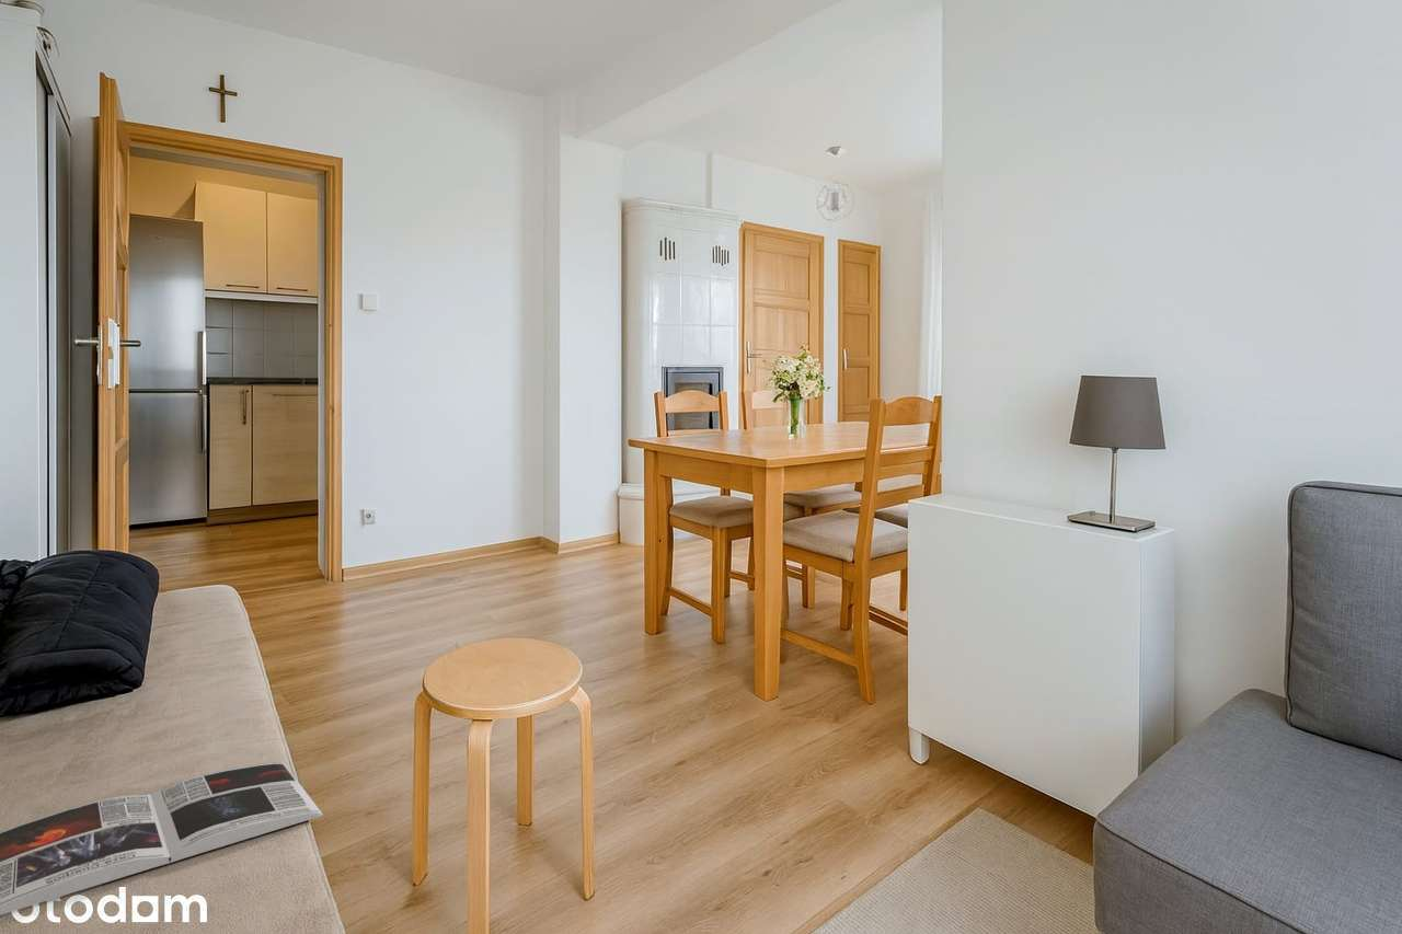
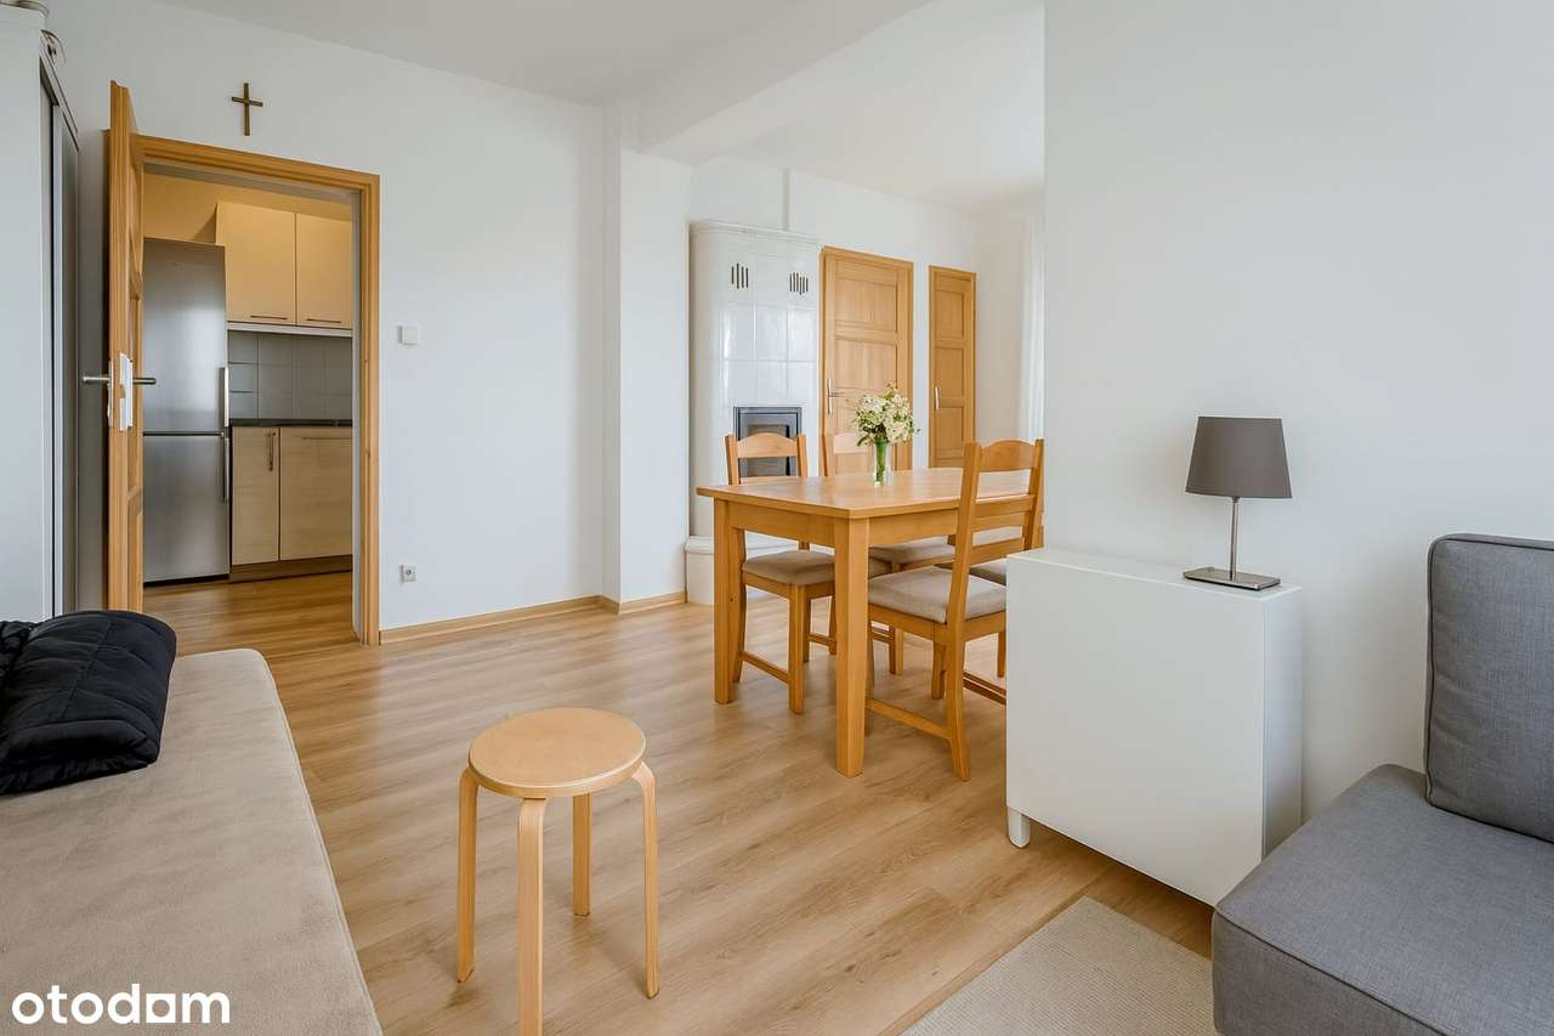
- magazine [0,761,324,916]
- pendant light [816,146,855,222]
